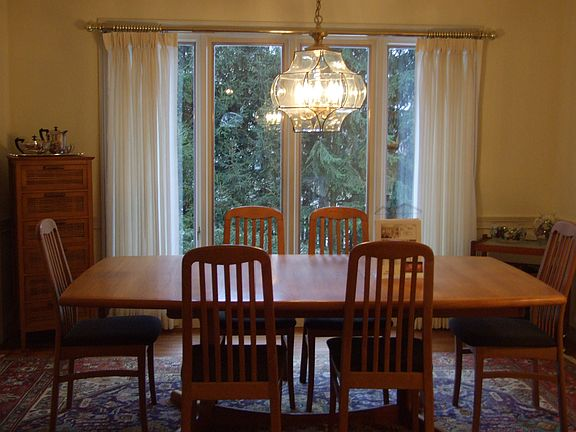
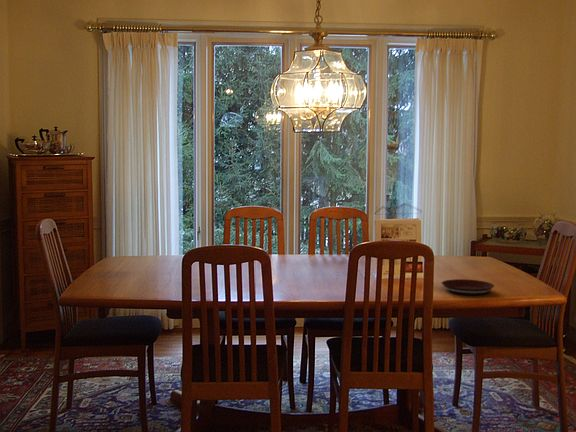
+ plate [441,278,495,296]
